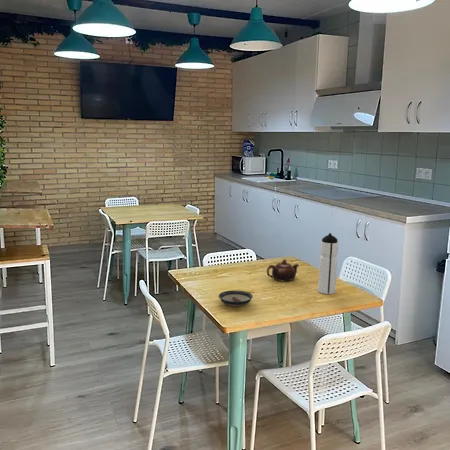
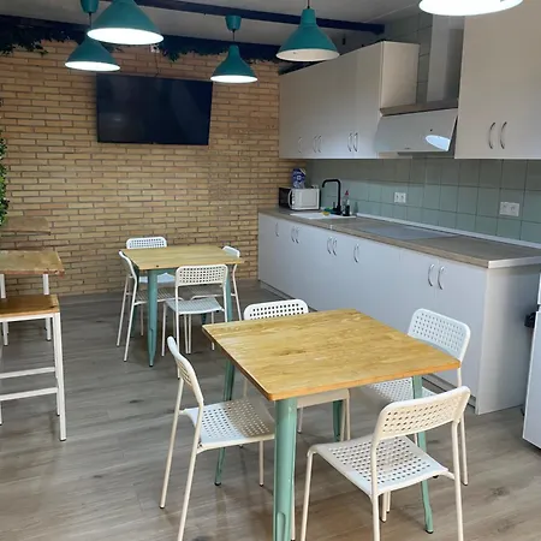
- water bottle [317,232,339,295]
- teapot [266,258,300,282]
- saucer [218,289,254,308]
